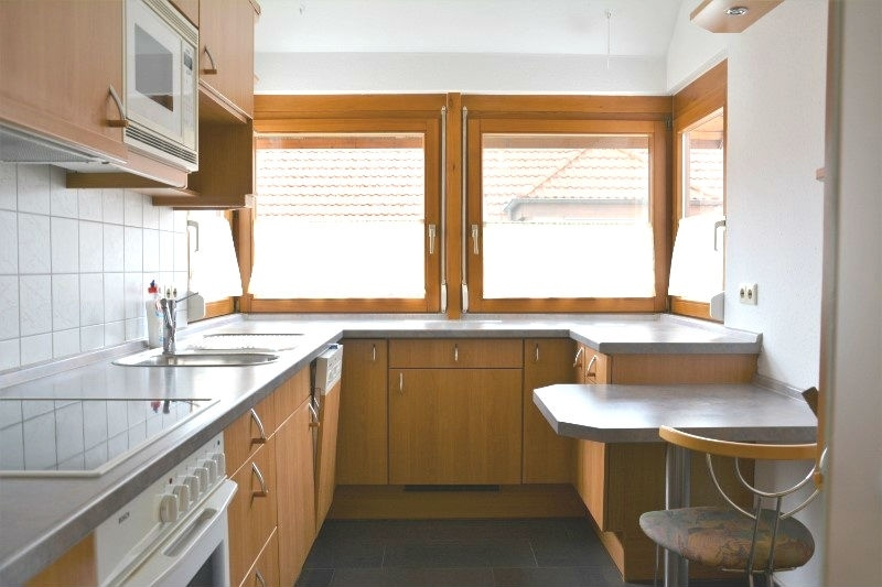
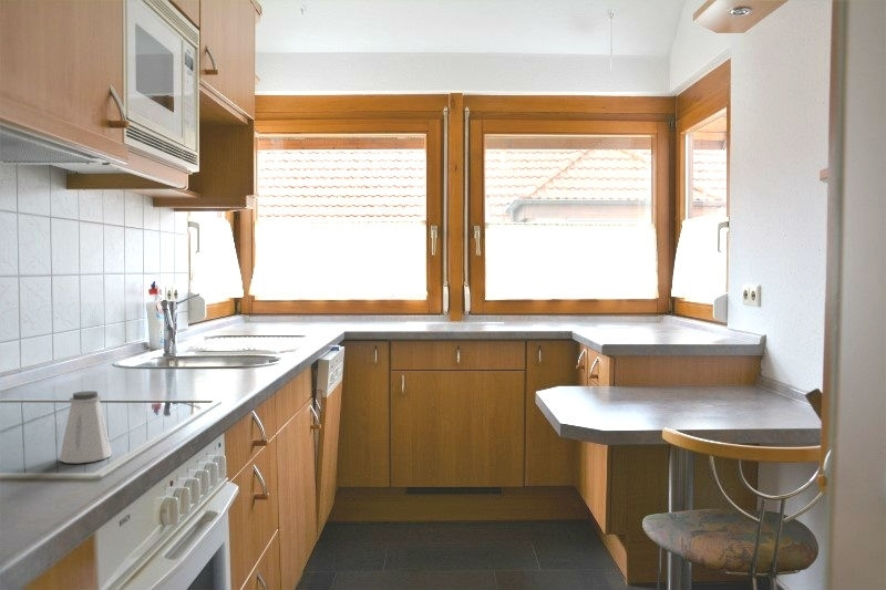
+ saltshaker [59,390,112,464]
